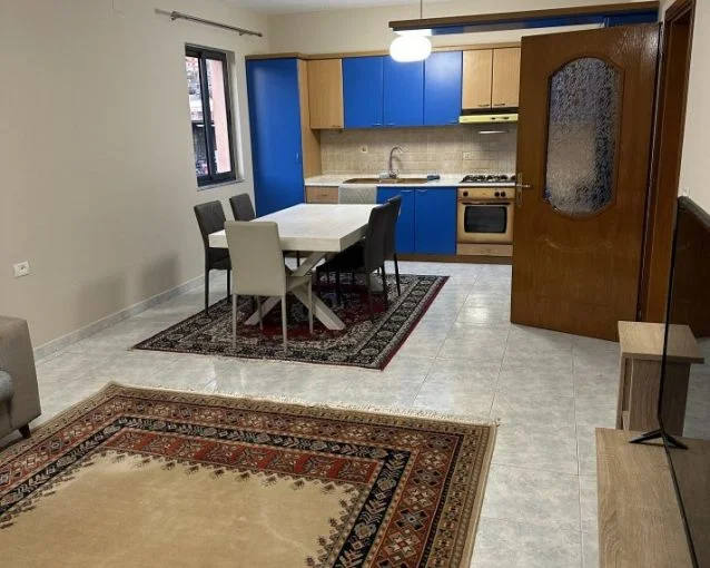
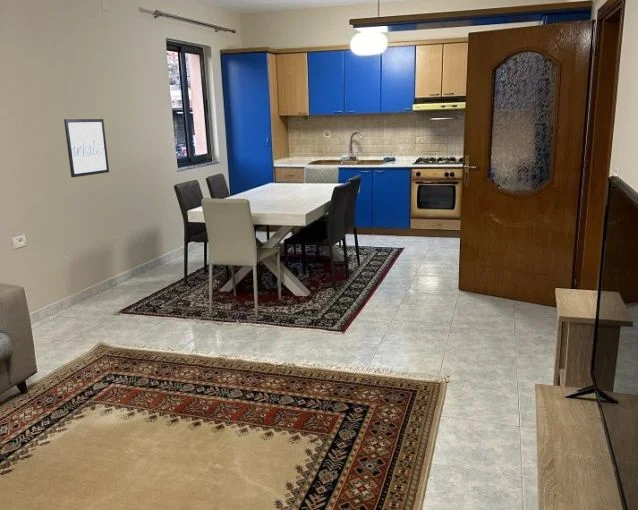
+ wall art [63,118,110,178]
